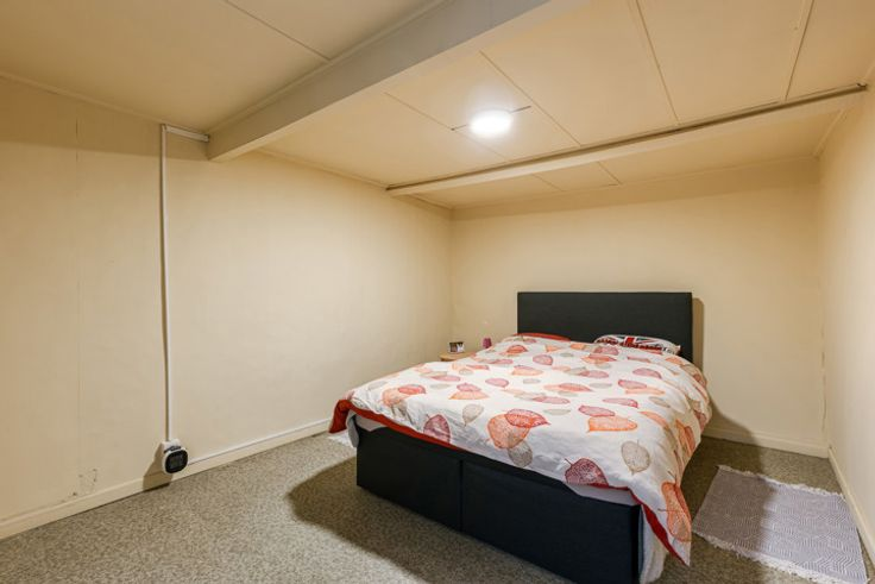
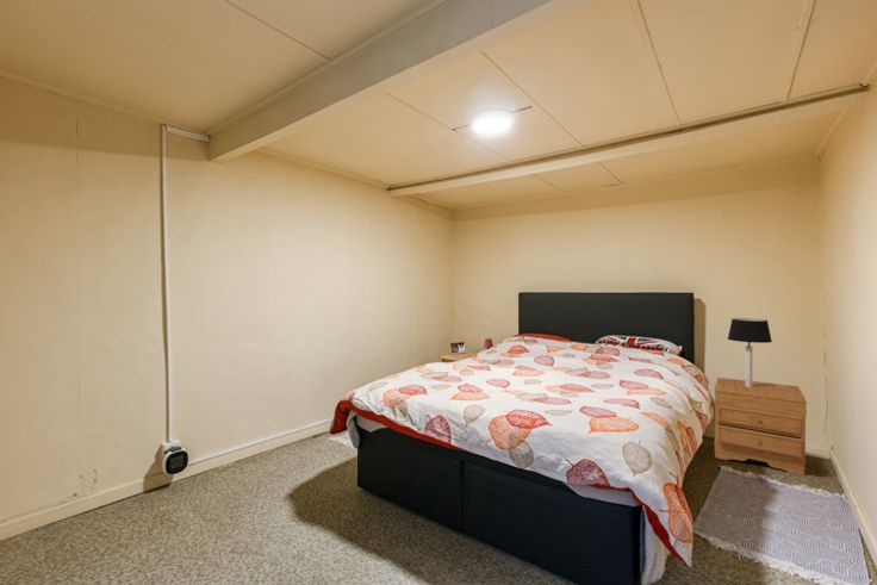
+ nightstand [713,376,808,477]
+ table lamp [727,317,773,387]
